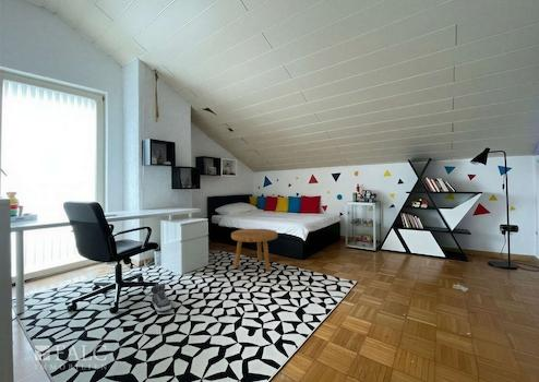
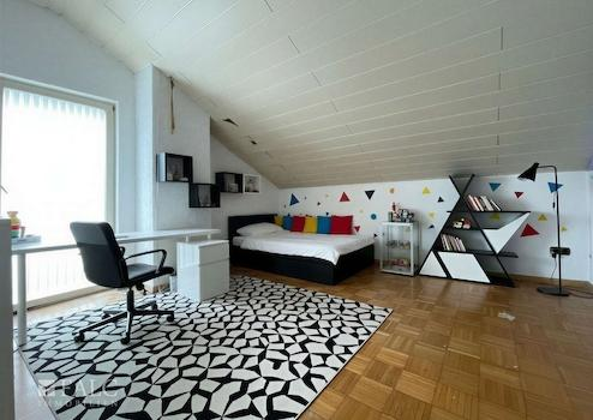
- sneaker [151,283,172,312]
- footstool [230,228,278,272]
